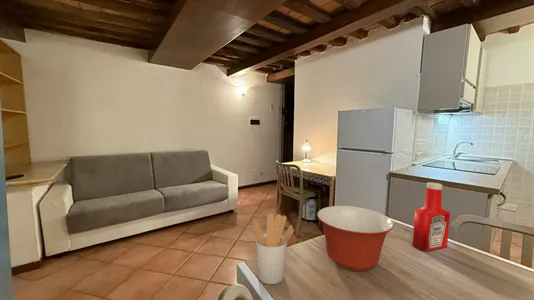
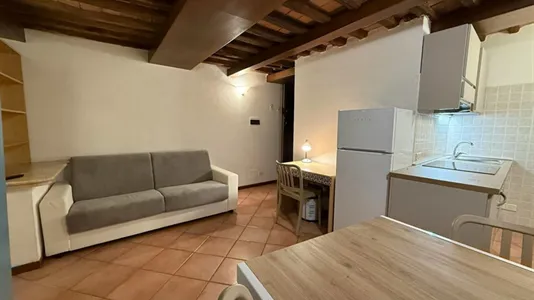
- soap bottle [411,181,451,252]
- mixing bowl [316,205,395,272]
- utensil holder [252,212,295,285]
